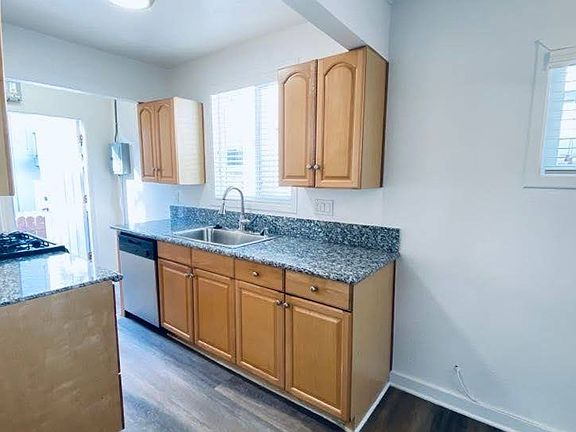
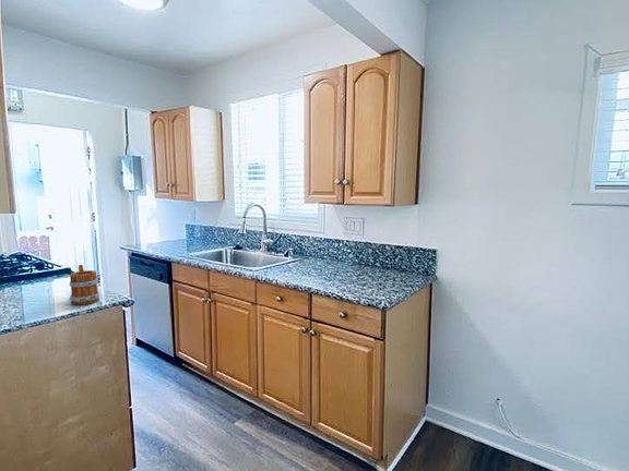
+ mug [69,264,100,305]
